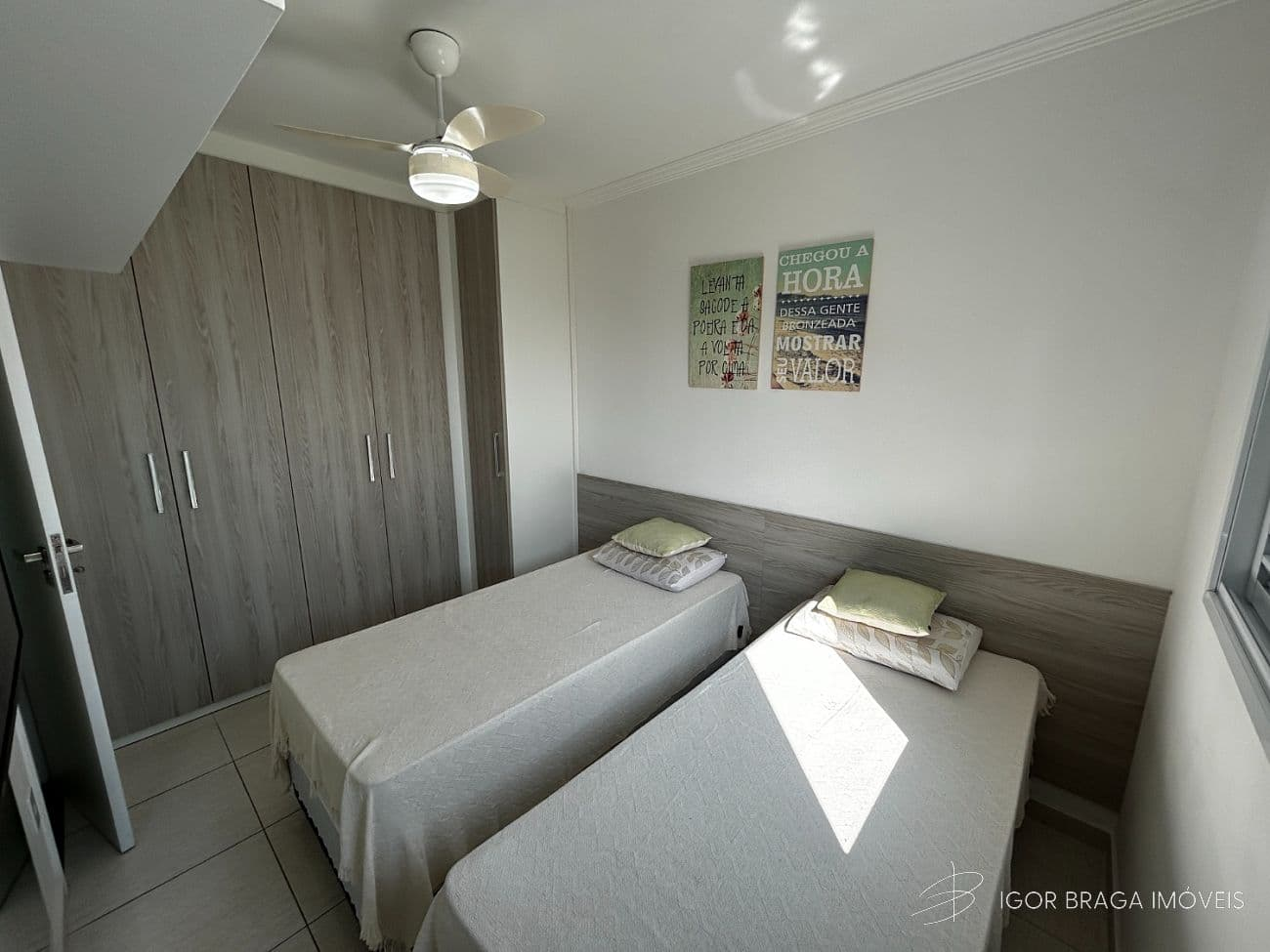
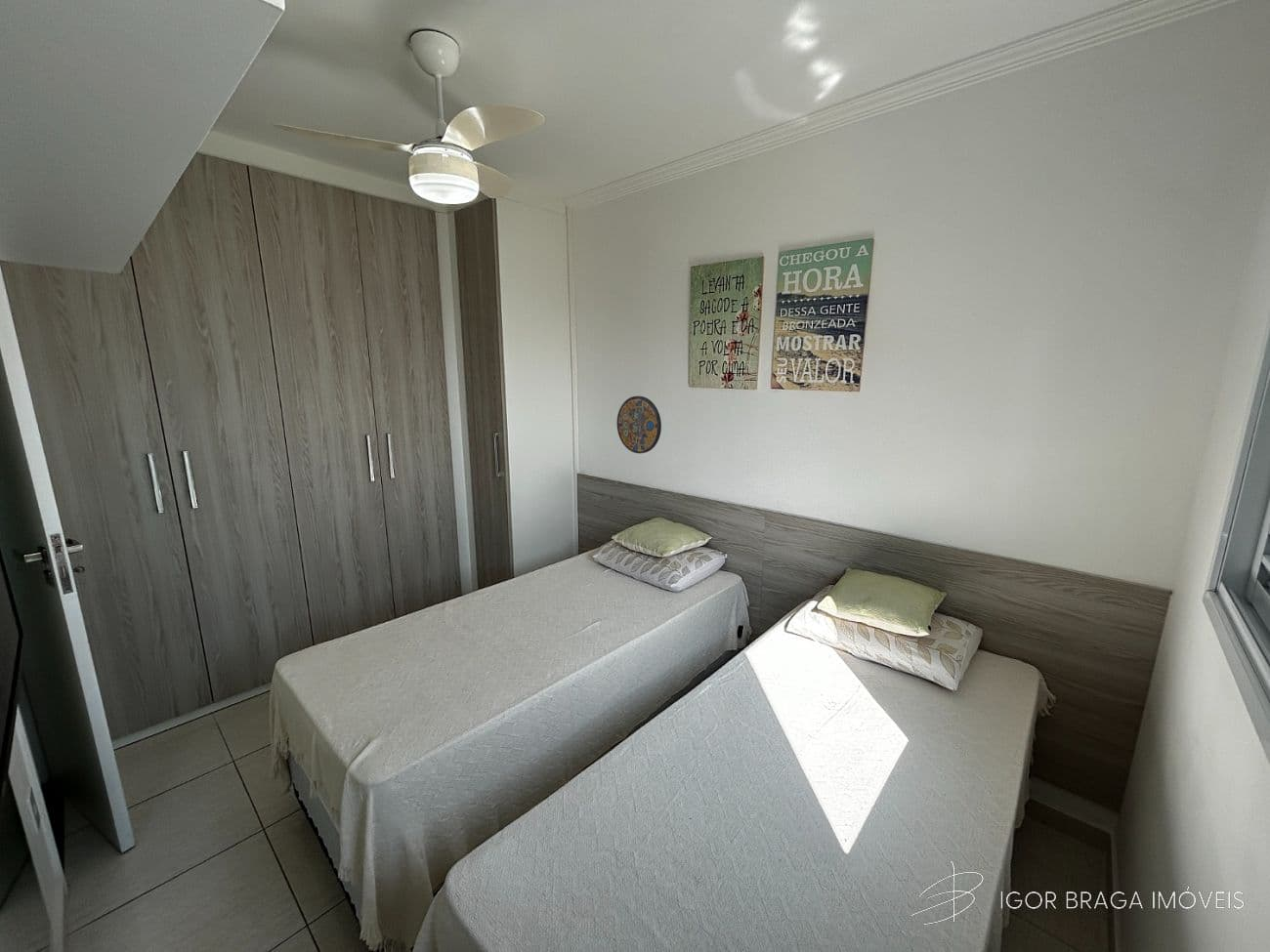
+ manhole cover [615,395,662,454]
